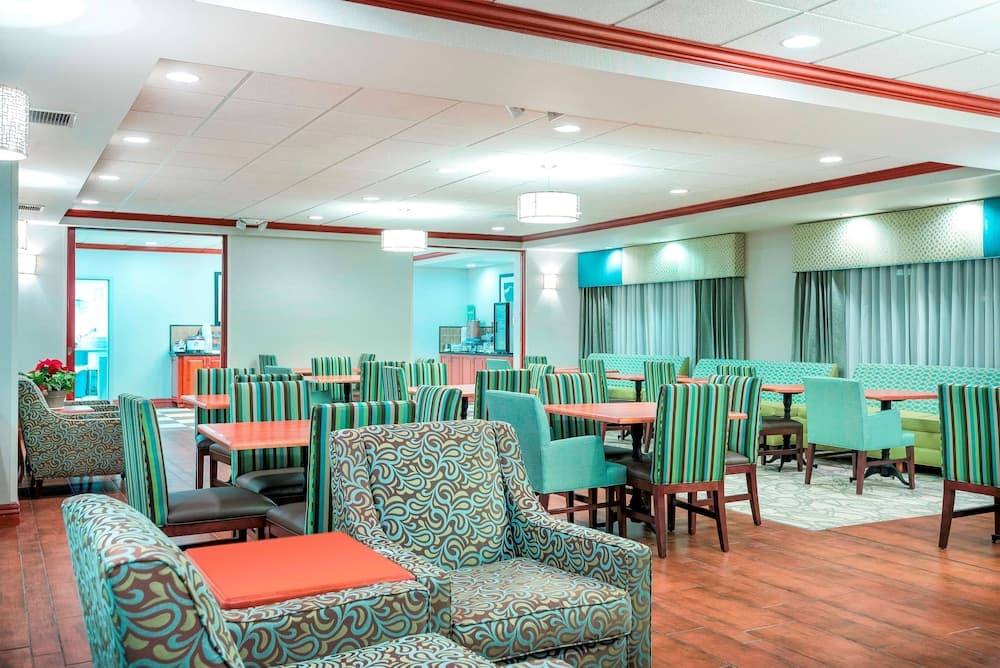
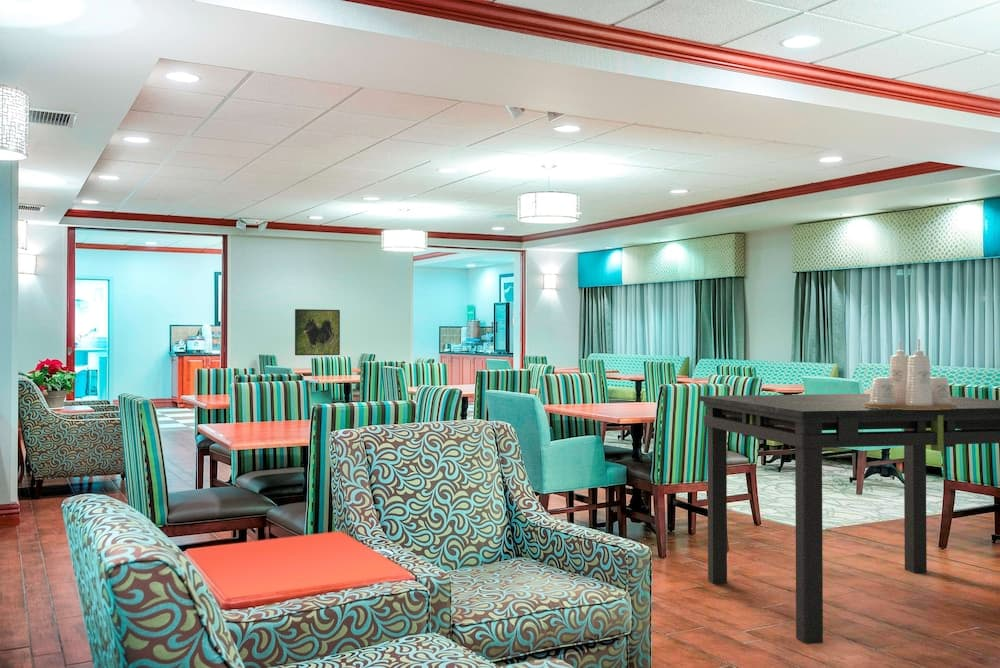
+ condiment set [864,338,956,410]
+ dining table [699,393,1000,645]
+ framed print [294,308,341,356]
